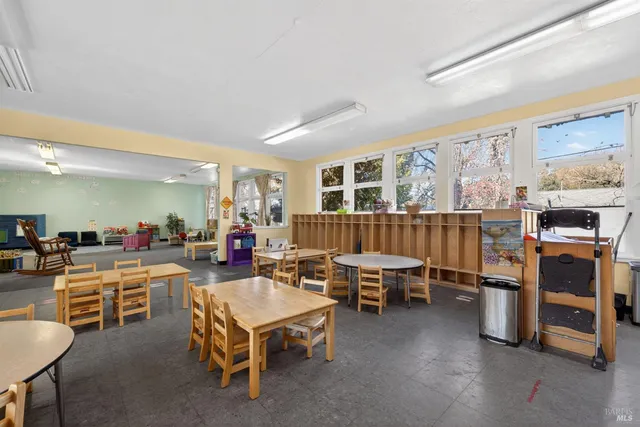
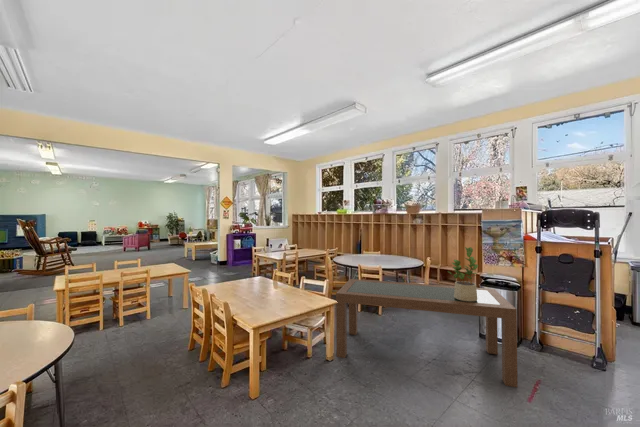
+ potted plant [447,246,479,301]
+ dining table [335,278,519,388]
